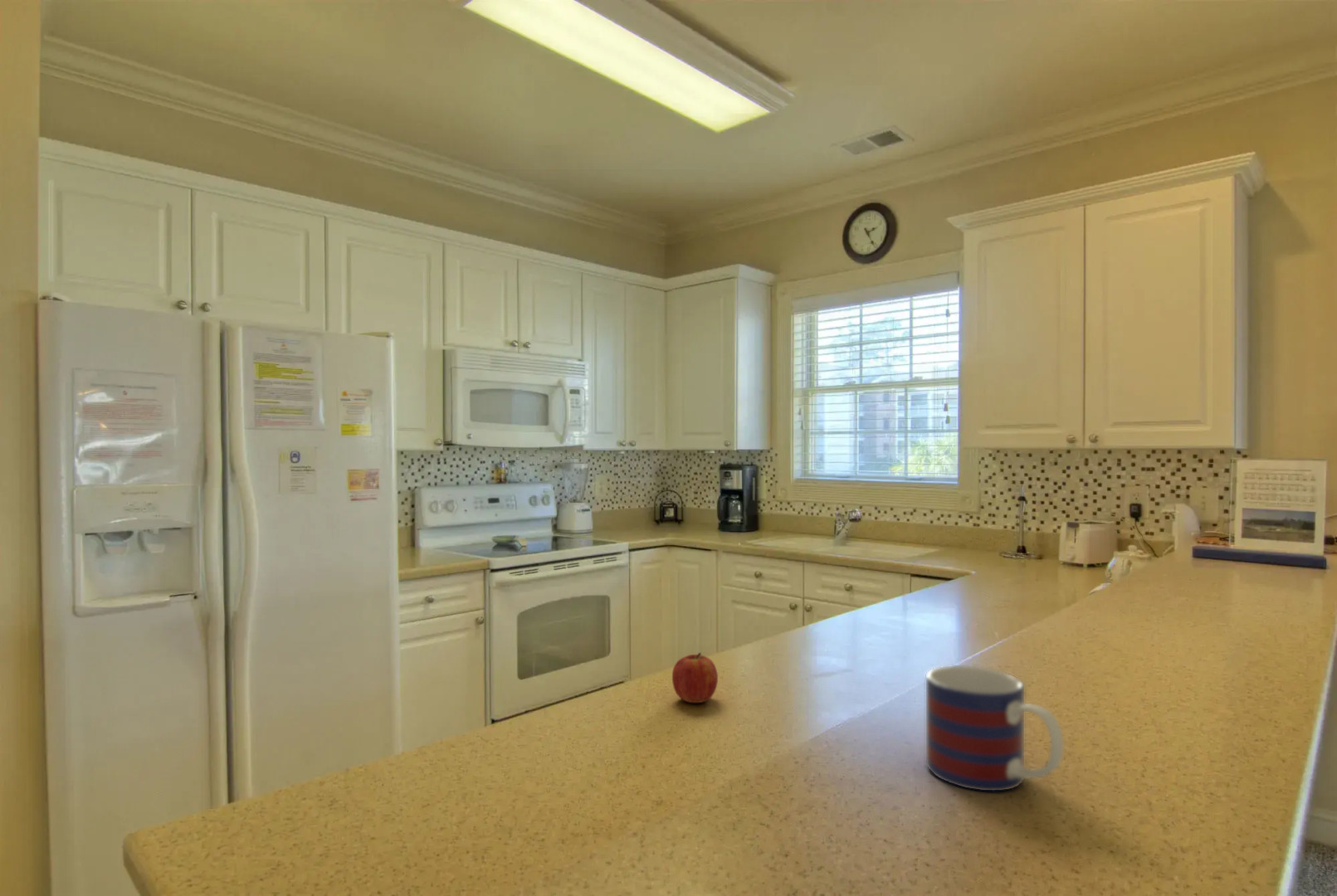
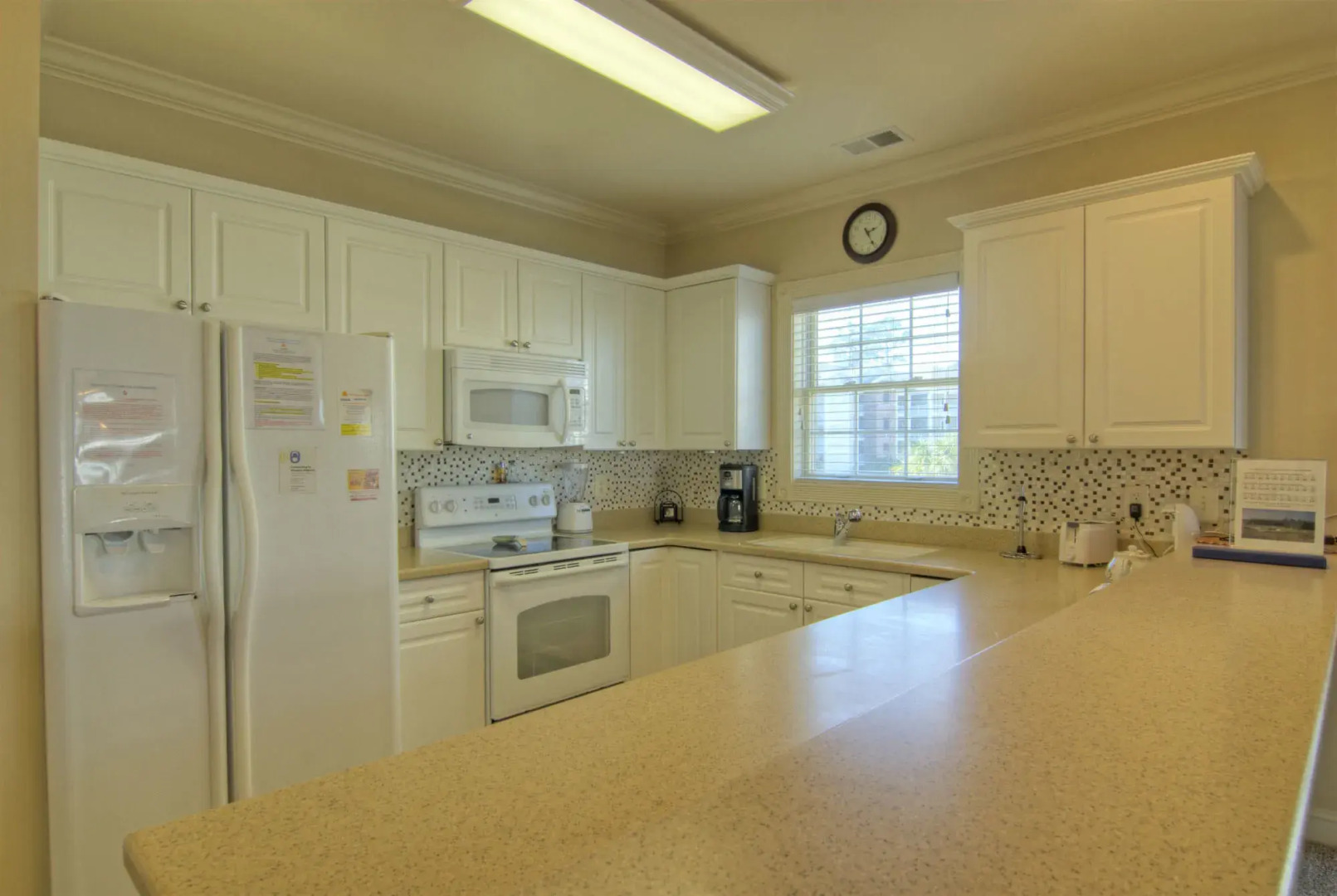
- fruit [671,652,719,704]
- mug [925,665,1064,791]
